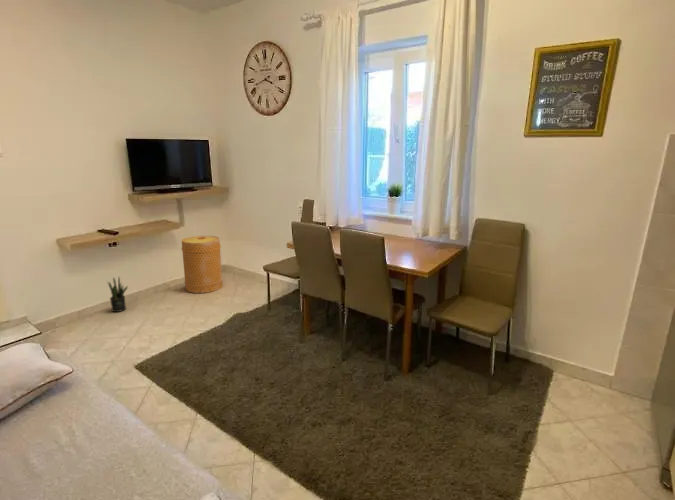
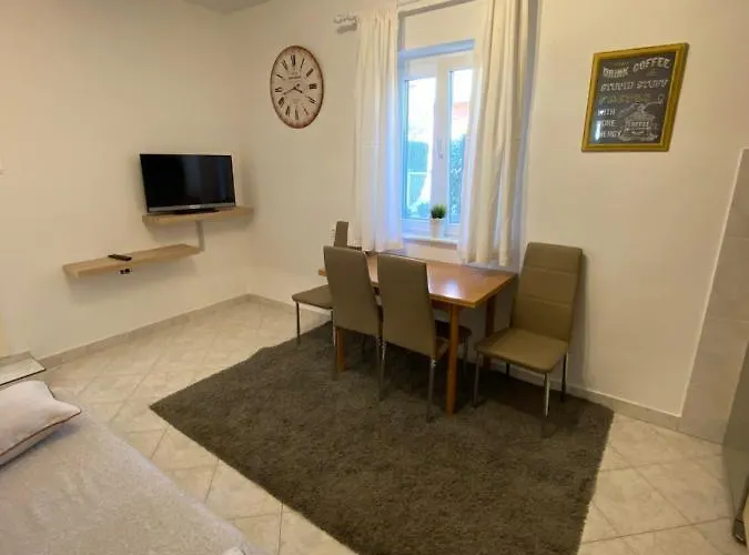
- potted plant [106,276,129,313]
- basket [181,235,224,294]
